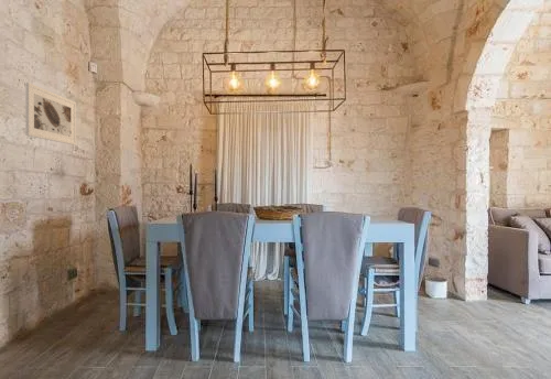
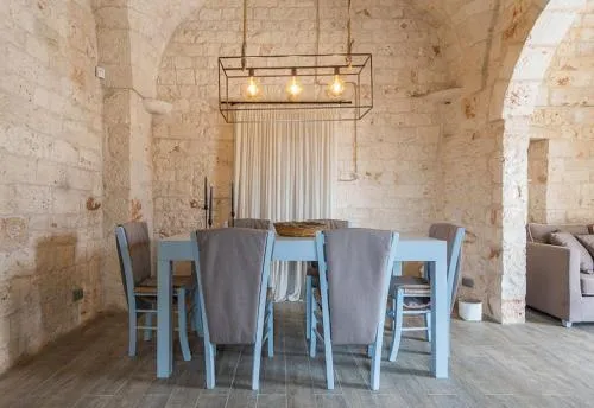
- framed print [24,82,77,147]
